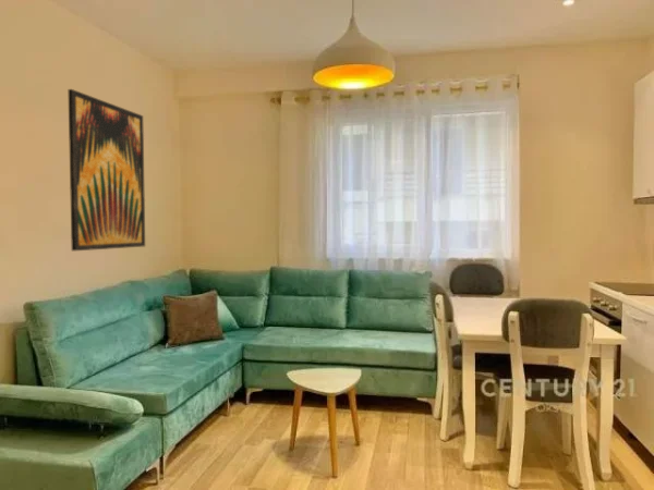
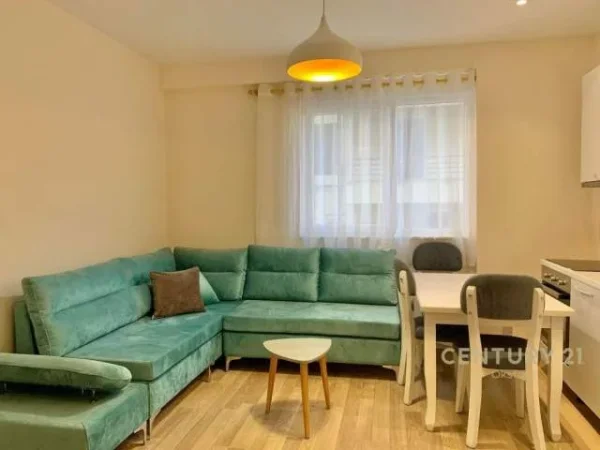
- wall art [68,88,146,252]
